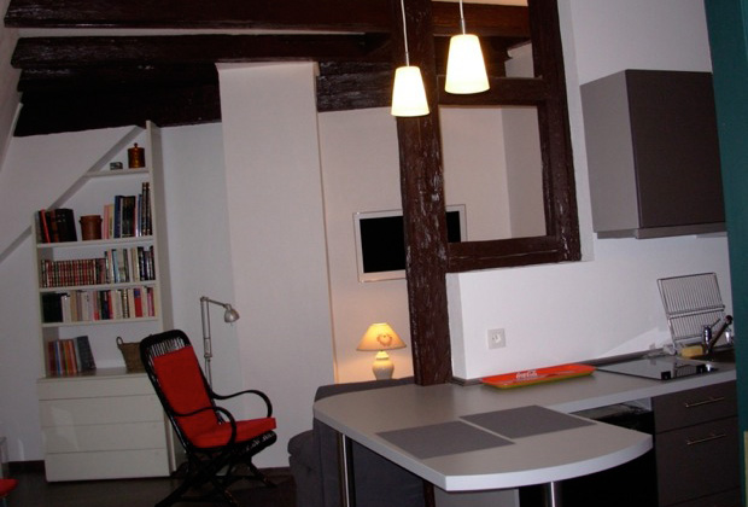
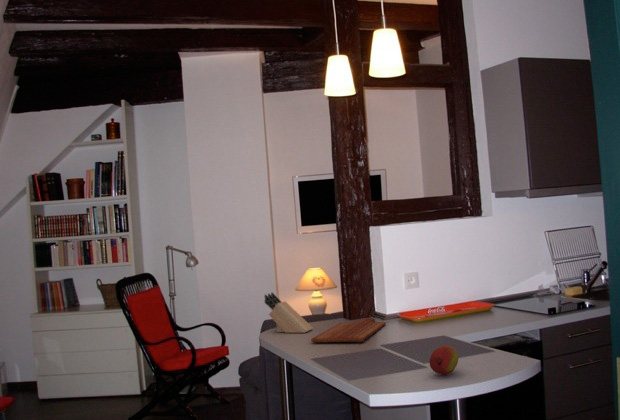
+ fruit [429,344,459,376]
+ cutting board [310,317,387,343]
+ knife block [264,291,314,334]
